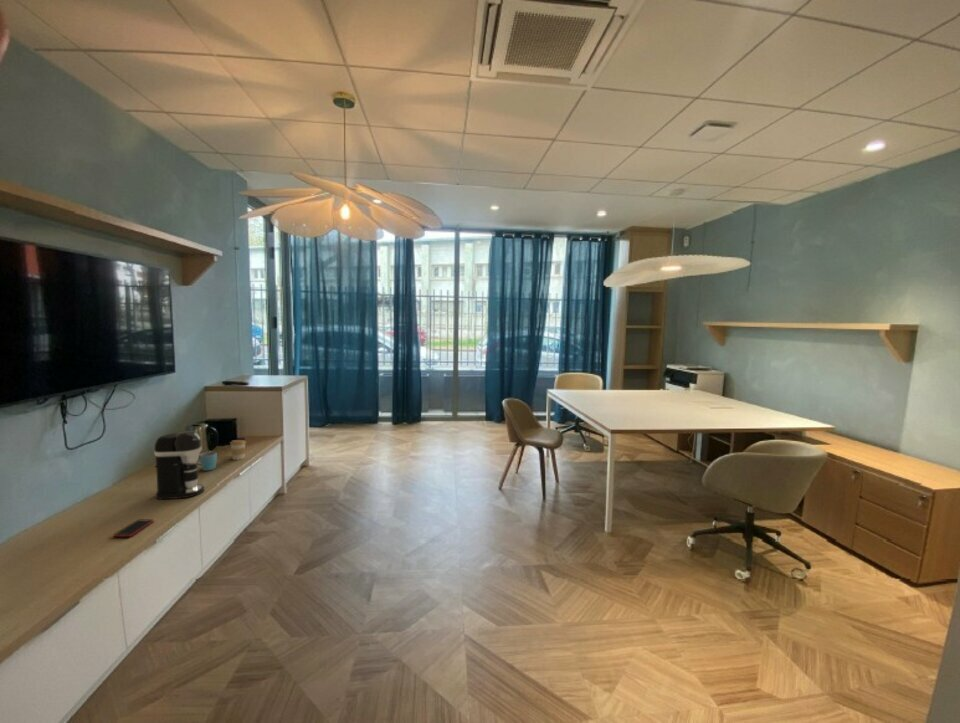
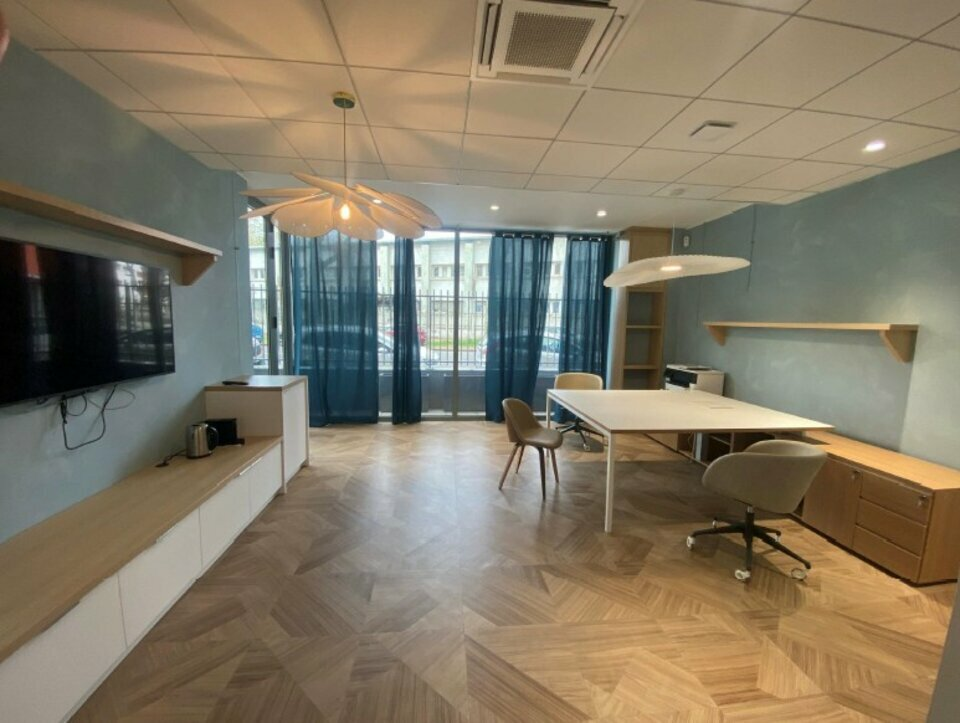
- cell phone [112,518,155,538]
- coffee cup [229,439,247,461]
- mug [195,451,218,472]
- coffee maker [153,430,205,500]
